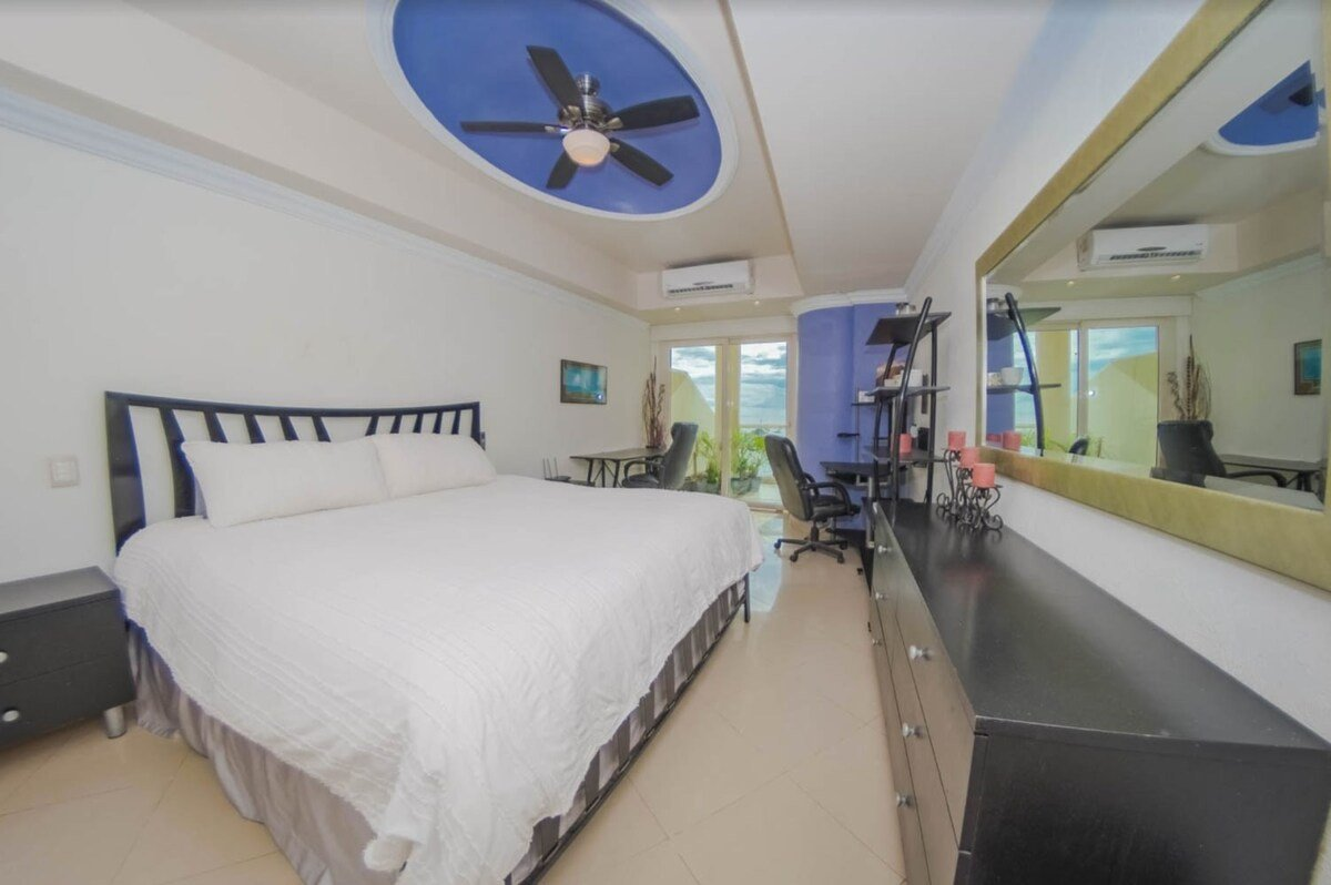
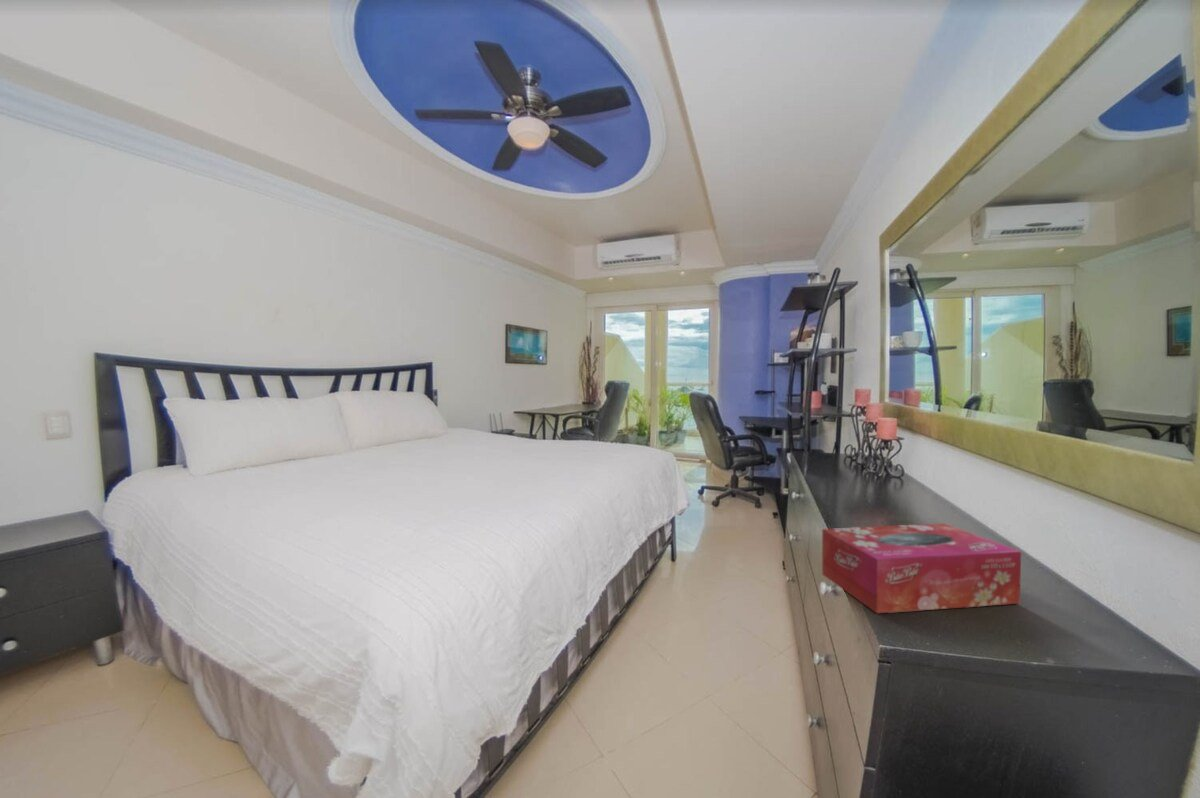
+ tissue box [821,522,1022,614]
